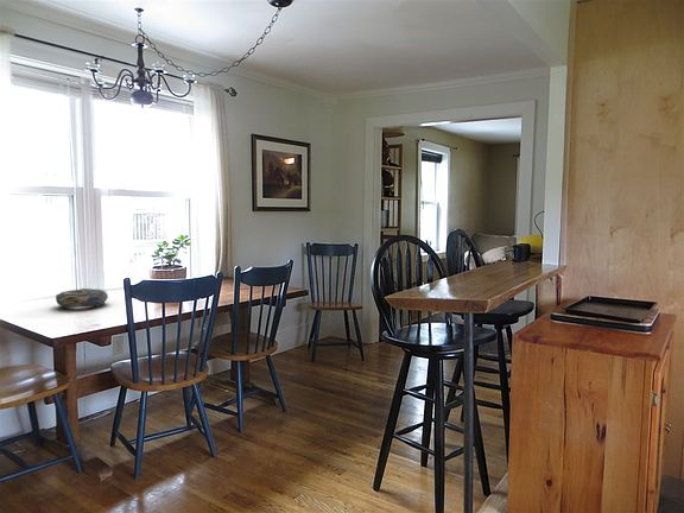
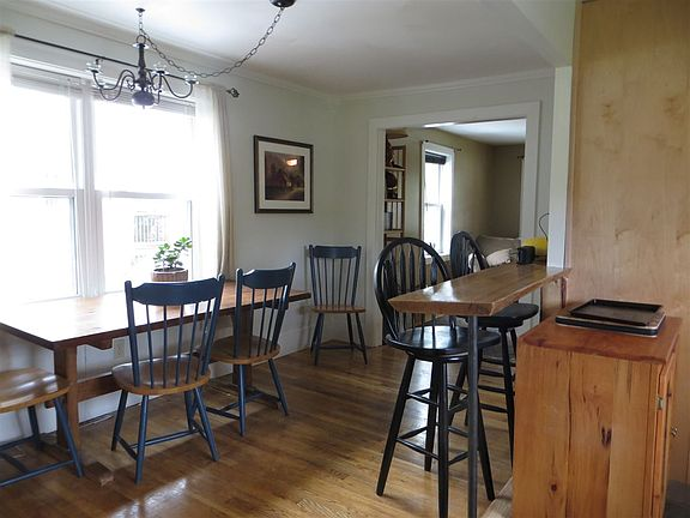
- decorative bowl [55,287,109,309]
